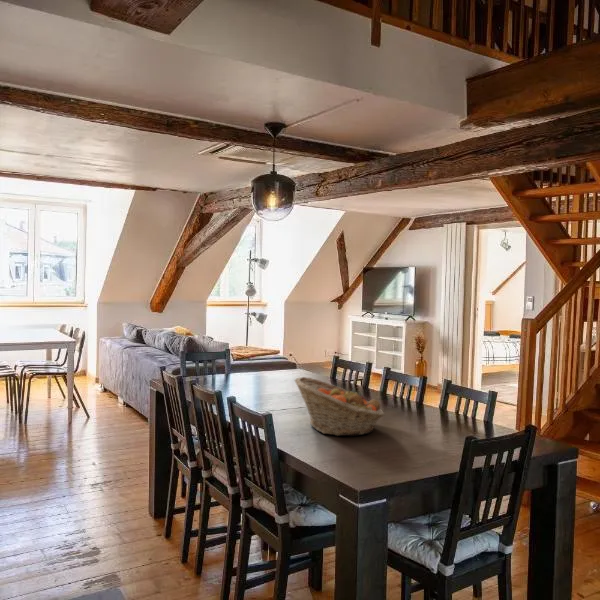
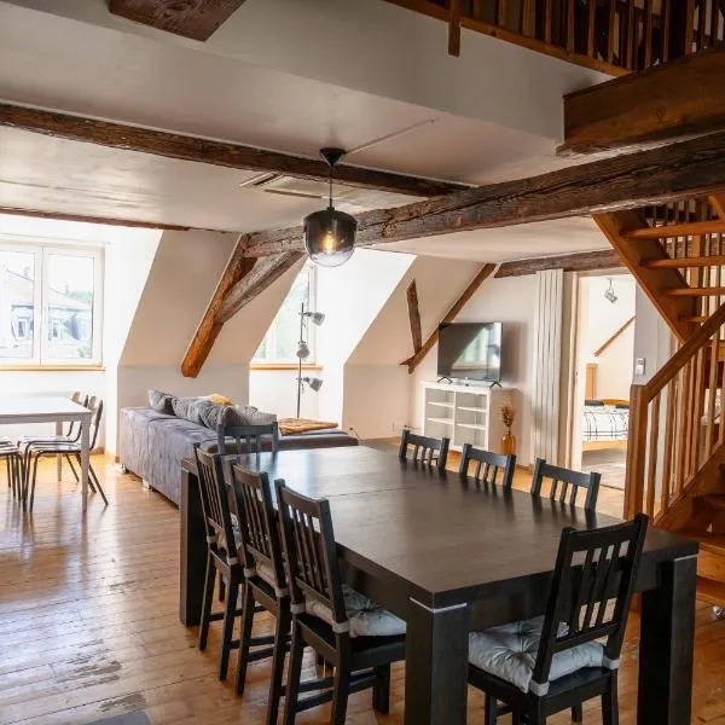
- fruit basket [293,376,385,437]
